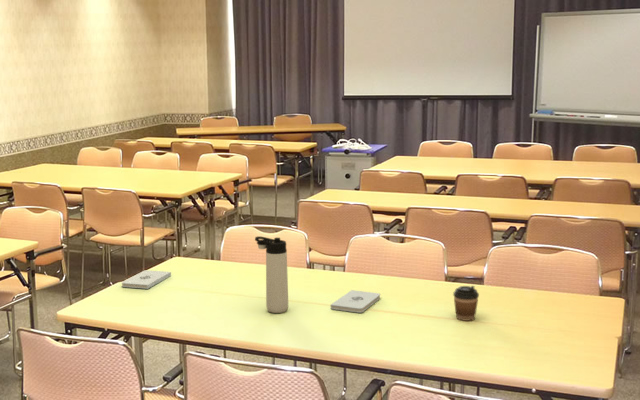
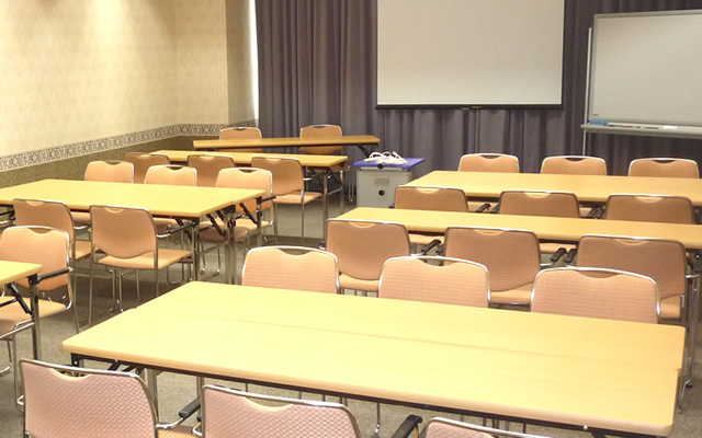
- coffee cup [452,285,480,322]
- thermos bottle [254,235,289,314]
- notepad [330,289,381,314]
- notepad [121,269,172,290]
